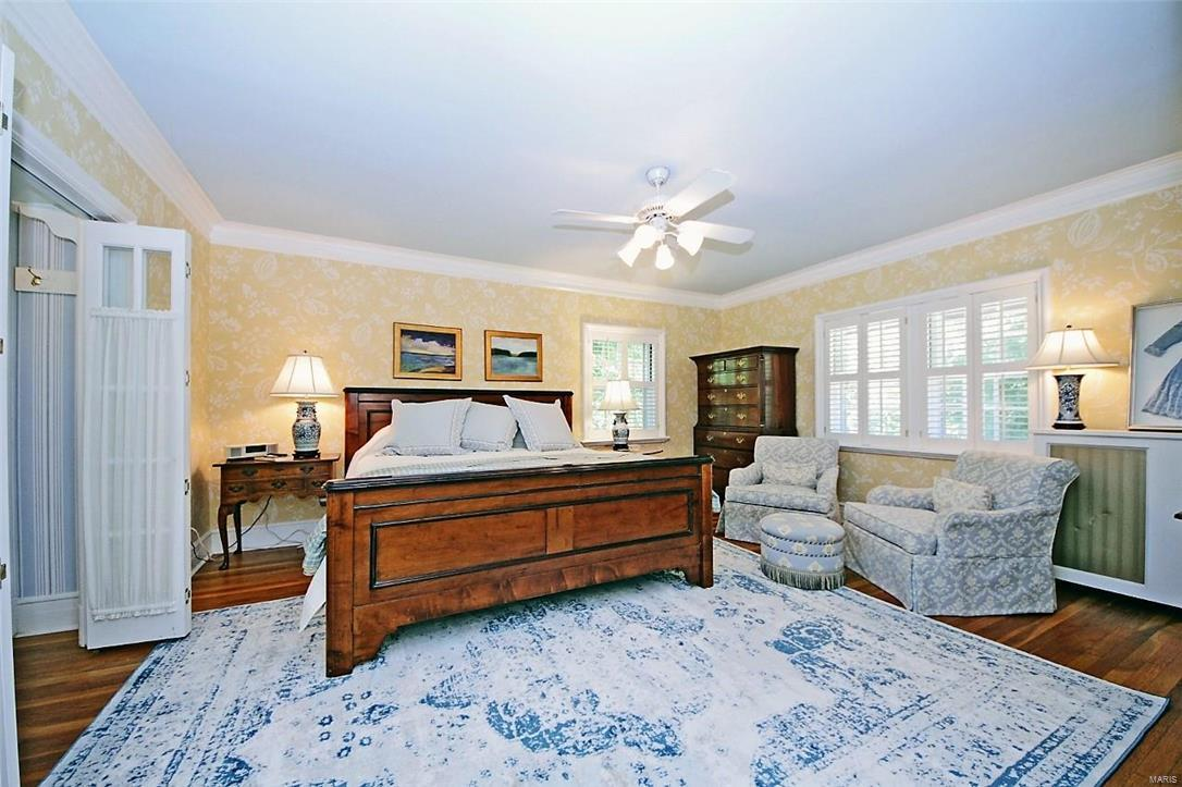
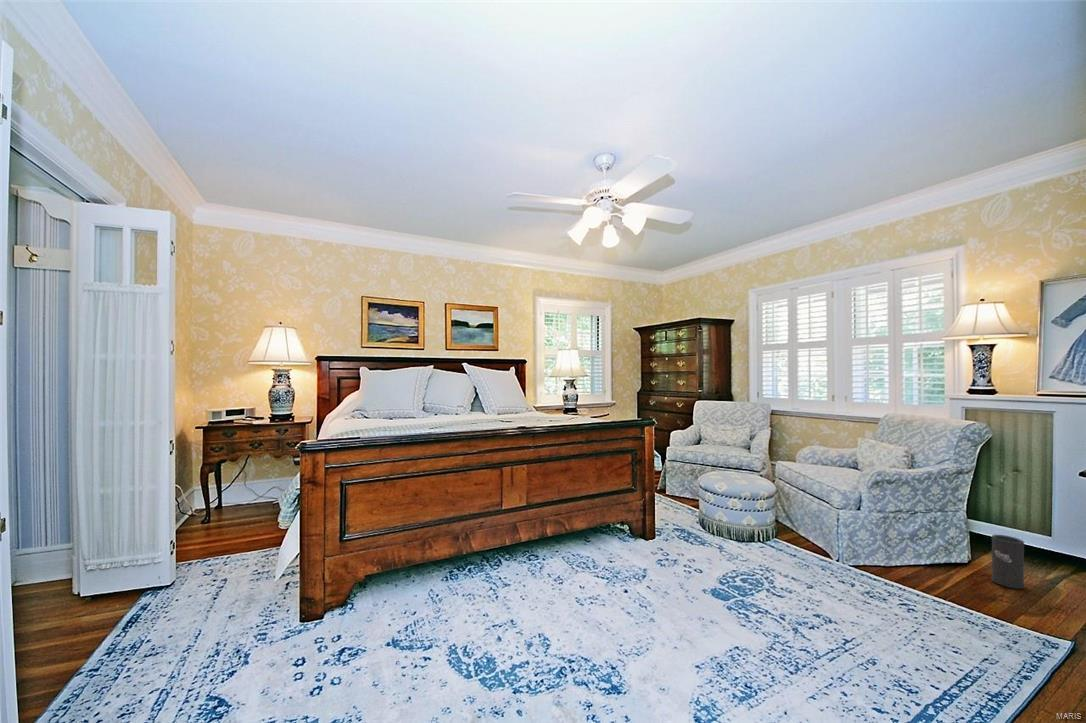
+ speaker [991,534,1025,591]
